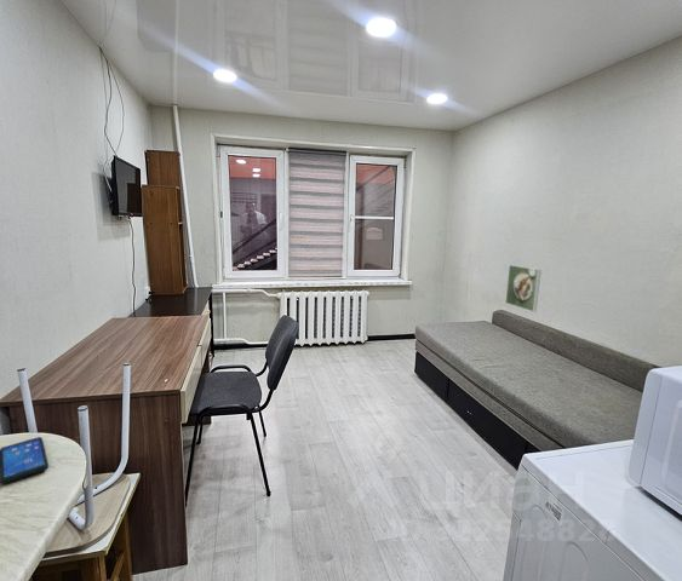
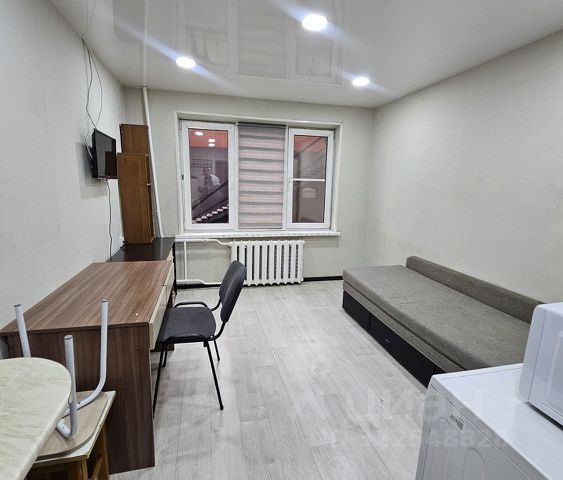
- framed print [504,264,543,313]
- smartphone [0,436,50,485]
